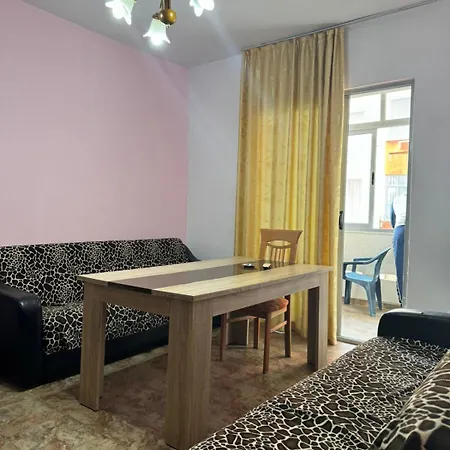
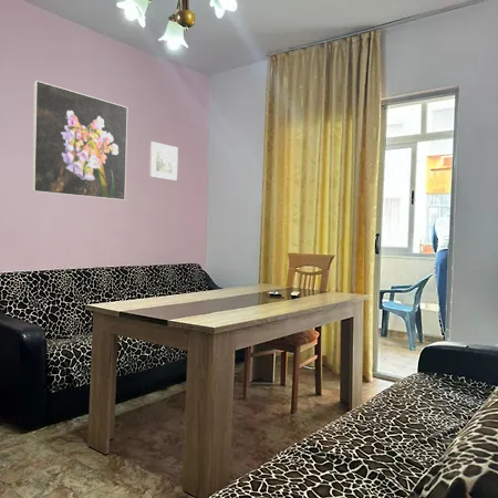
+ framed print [148,141,179,181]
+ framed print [31,80,128,201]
